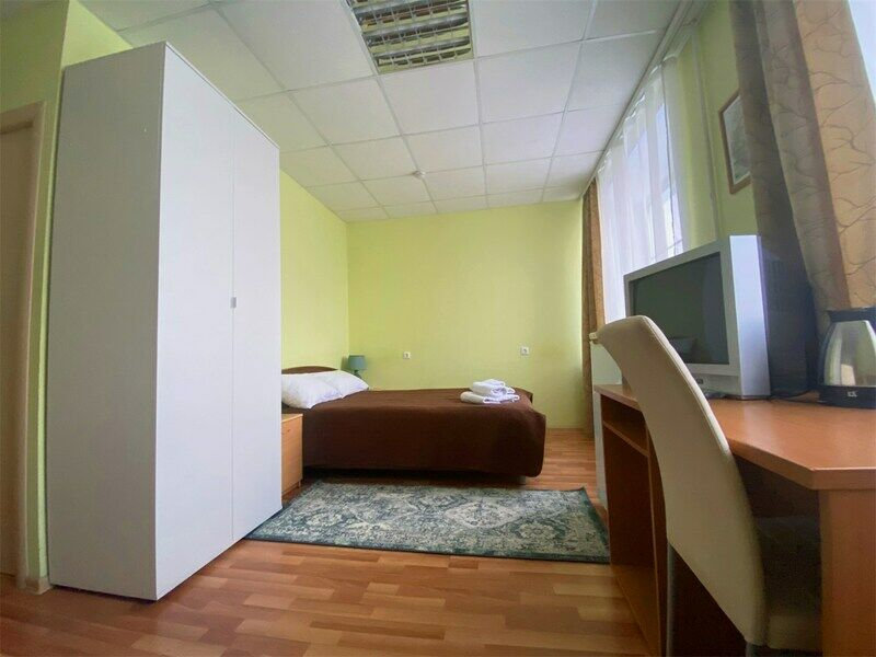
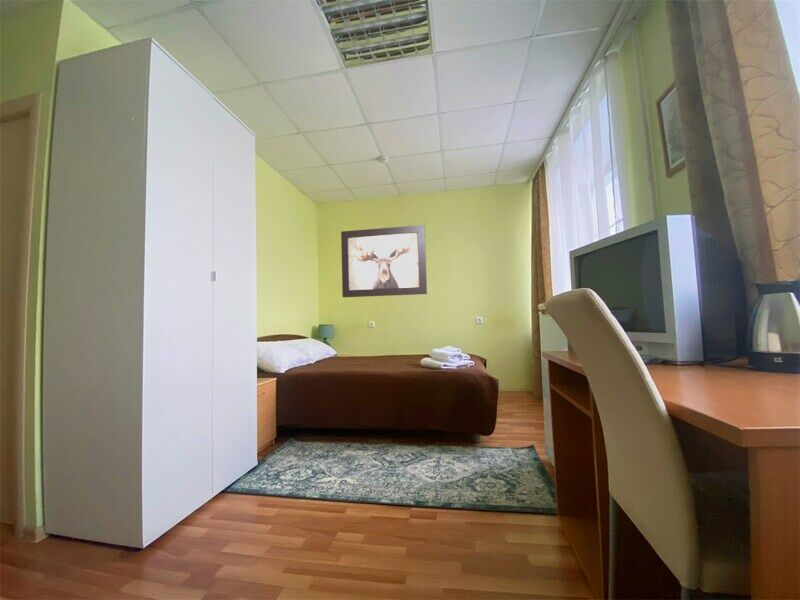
+ wall art [340,224,428,298]
